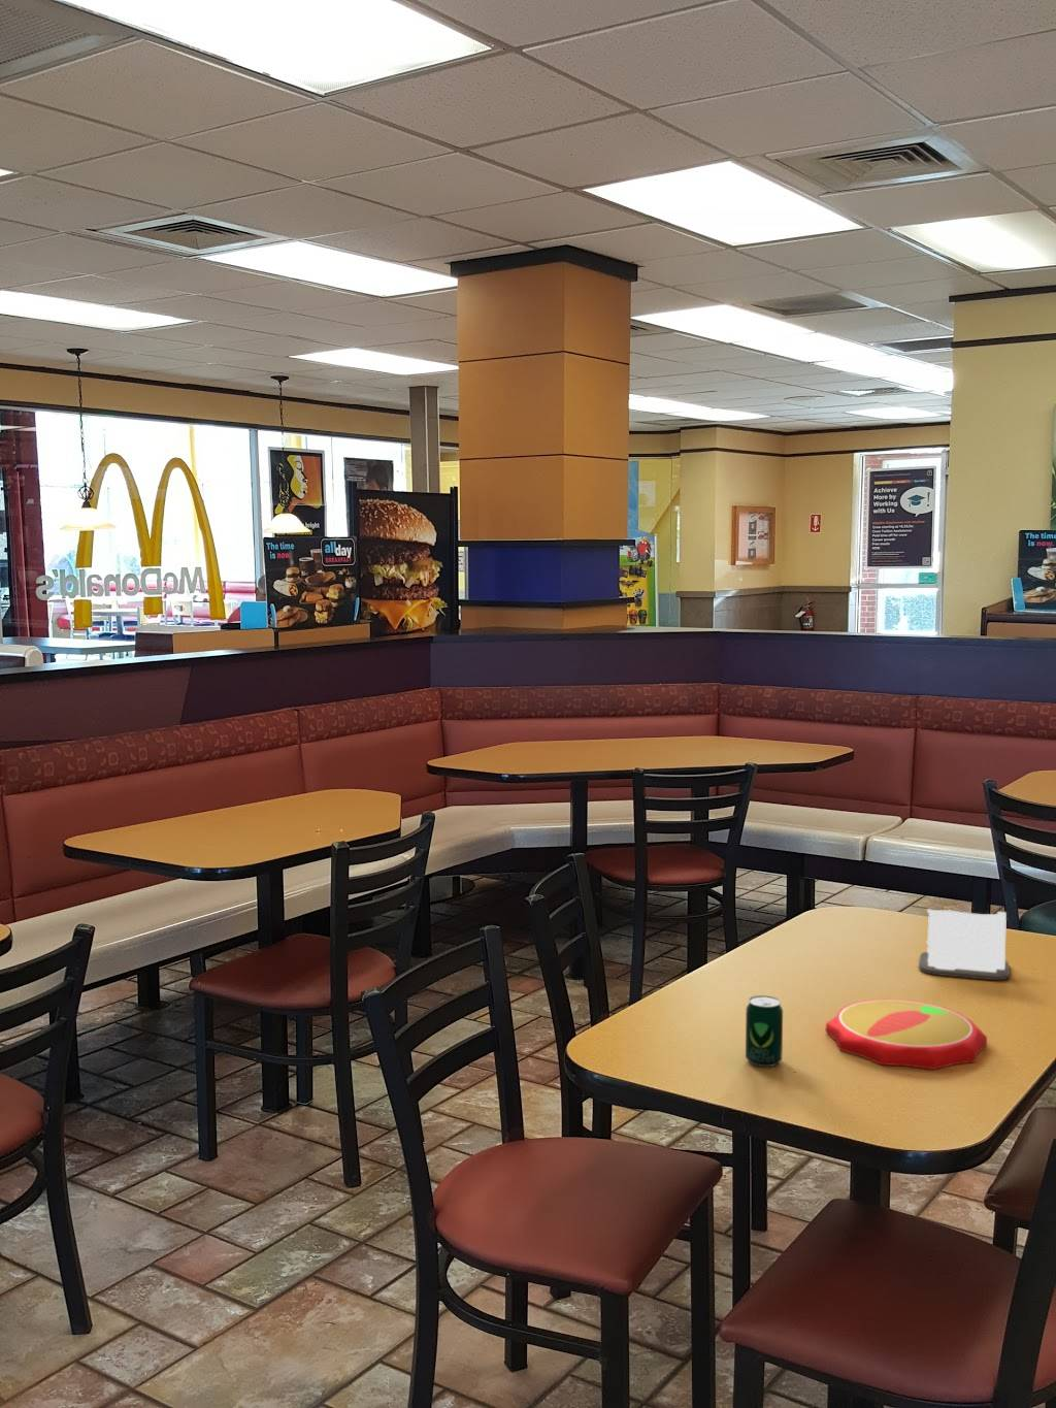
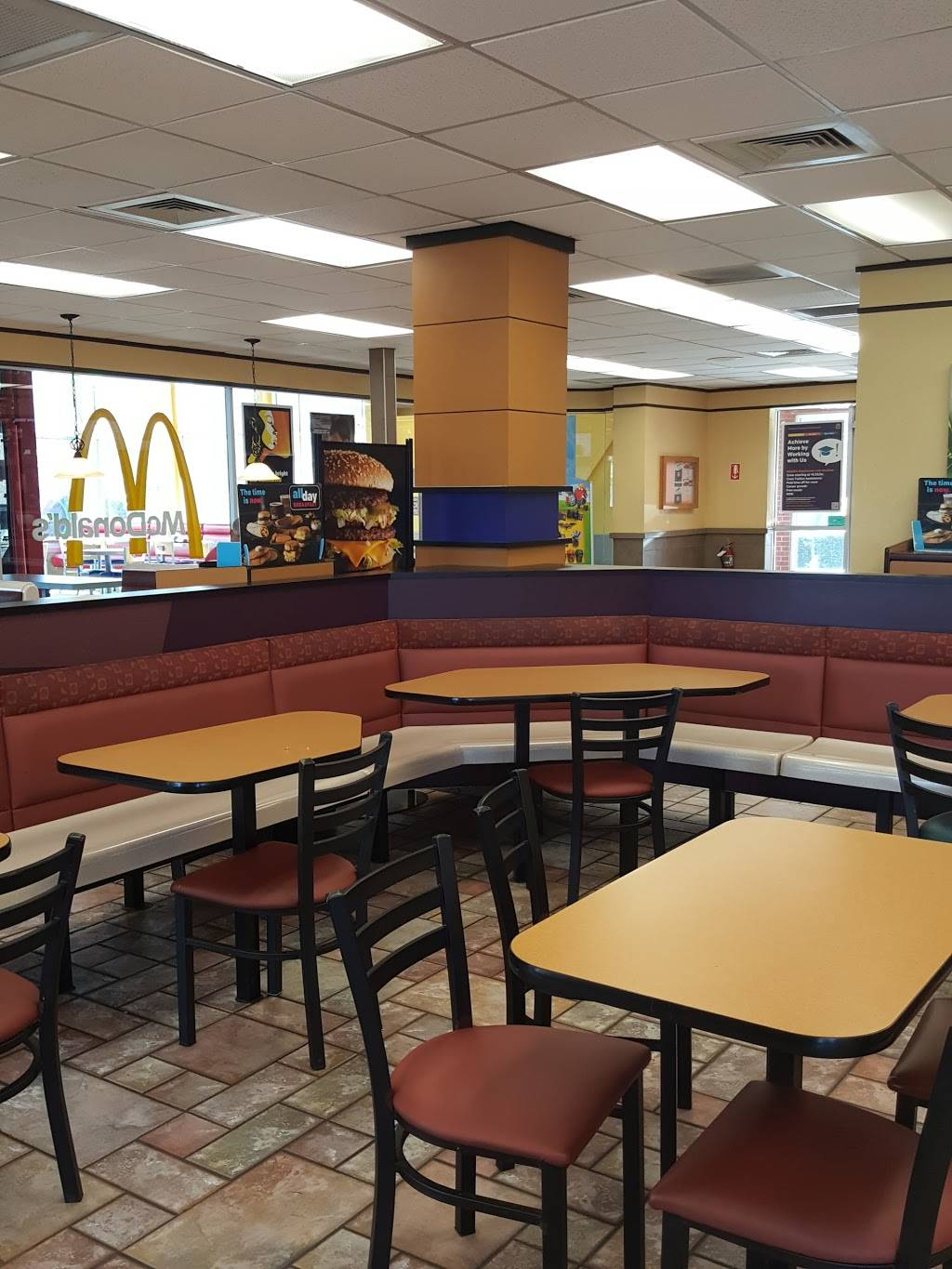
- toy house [917,908,1011,981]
- plate [825,999,988,1071]
- beverage can [744,994,784,1067]
